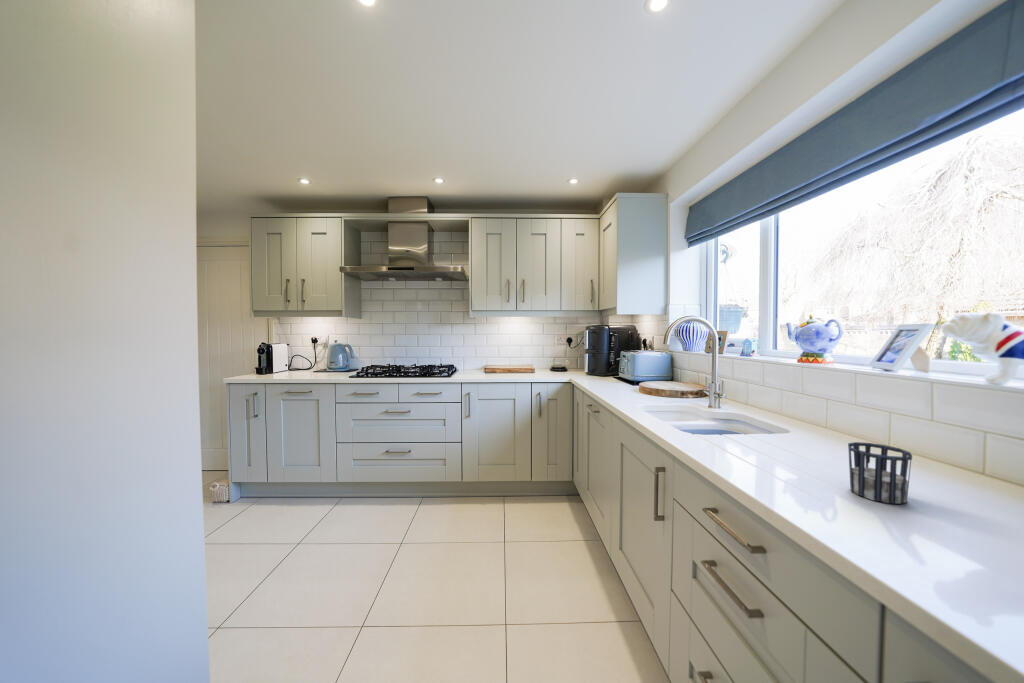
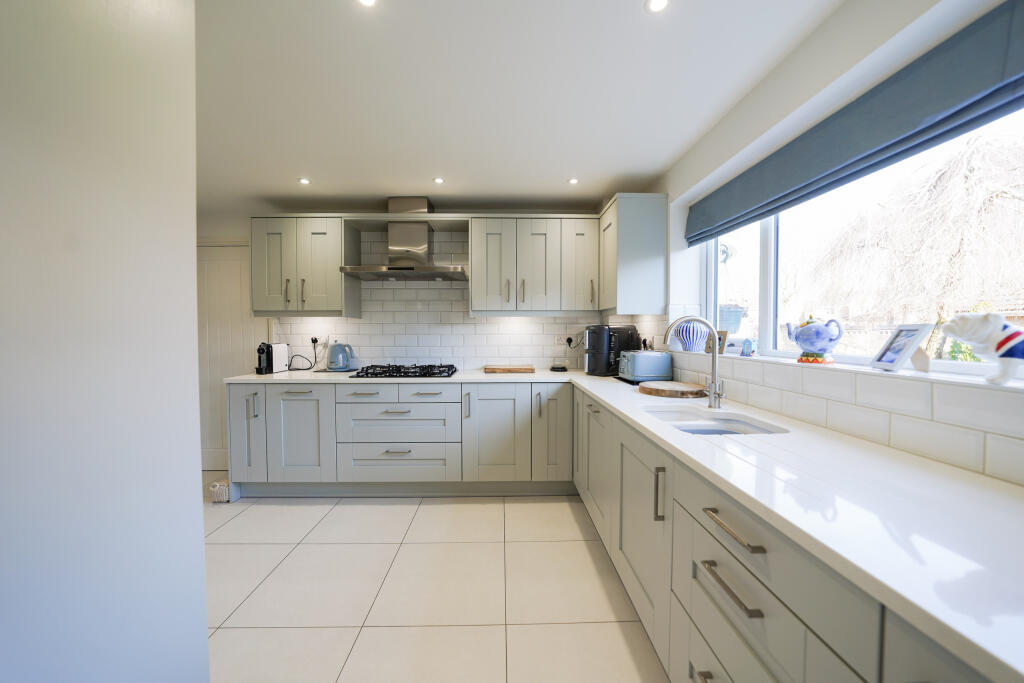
- cup [847,441,913,505]
